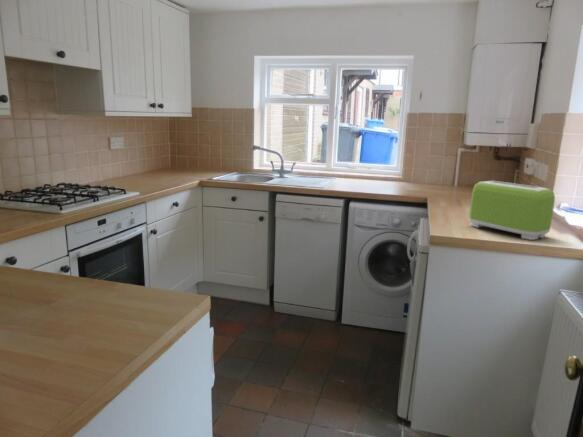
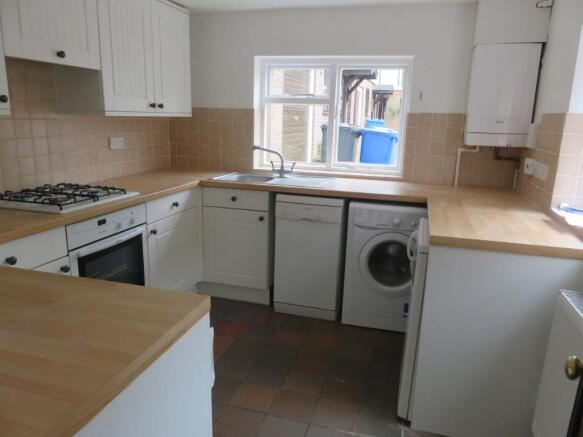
- toaster [468,180,556,241]
